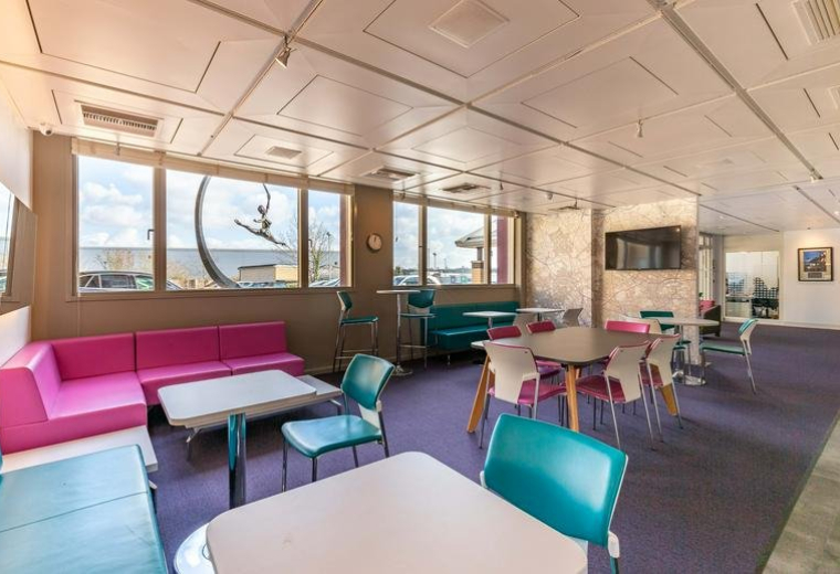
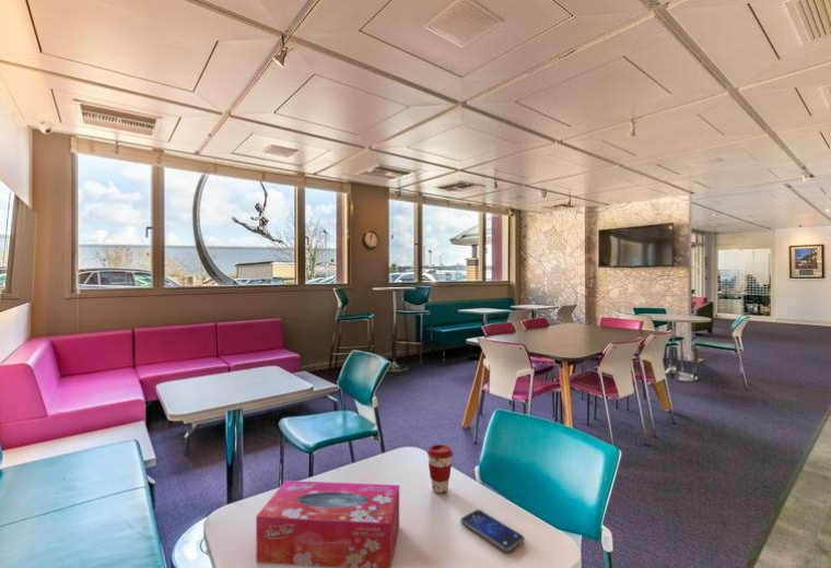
+ smartphone [459,509,526,553]
+ tissue box [255,480,400,568]
+ coffee cup [426,443,454,494]
